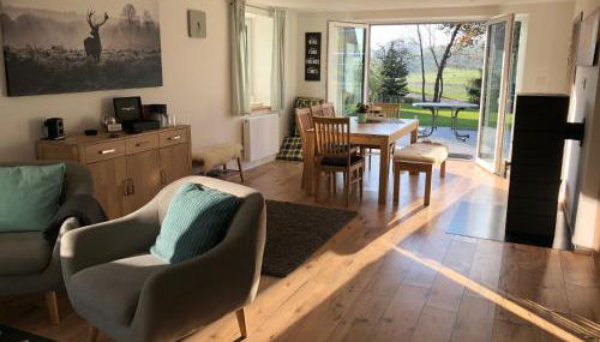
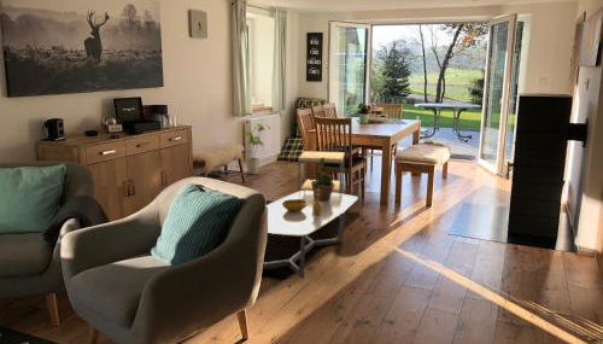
+ coffee table [262,190,359,279]
+ side table [297,150,346,220]
+ house plant [242,121,271,175]
+ potted plant [309,158,335,202]
+ decorative bowl [282,190,322,216]
